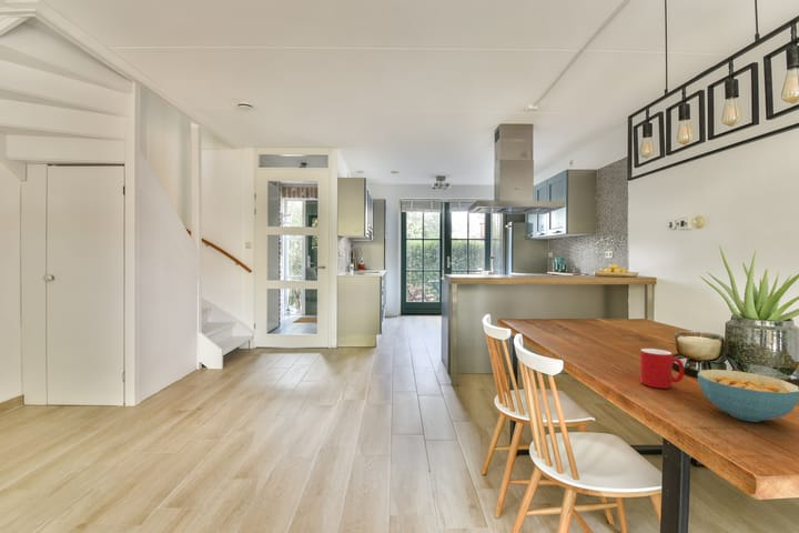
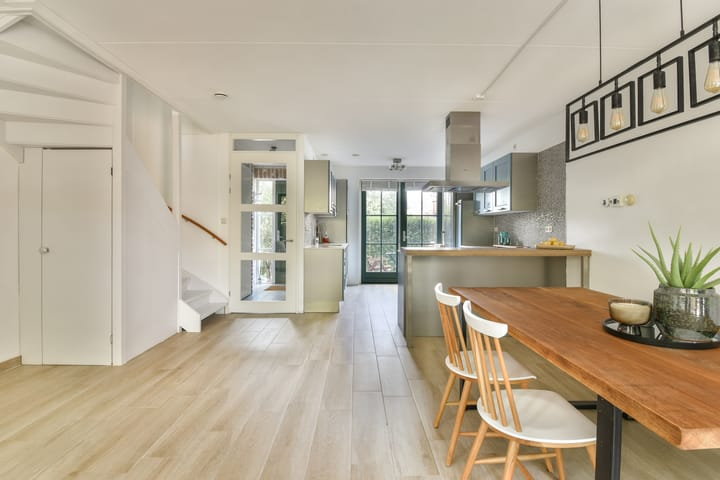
- cup [639,348,686,390]
- cereal bowl [696,369,799,423]
